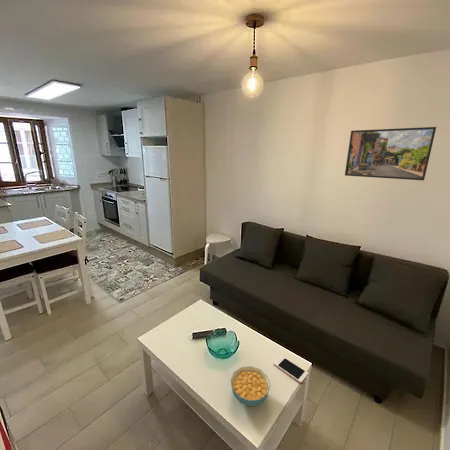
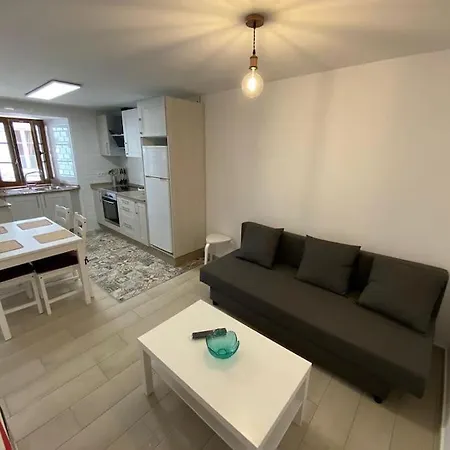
- cell phone [273,355,309,384]
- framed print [344,126,437,181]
- cereal bowl [230,365,271,407]
